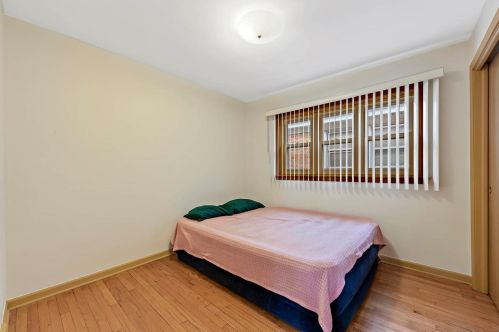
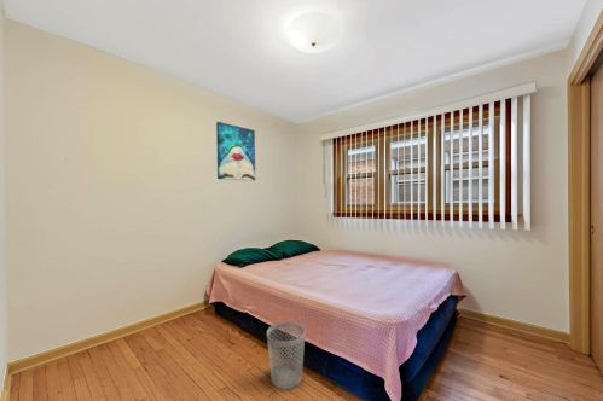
+ wastebasket [266,321,306,390]
+ wall art [215,121,256,182]
